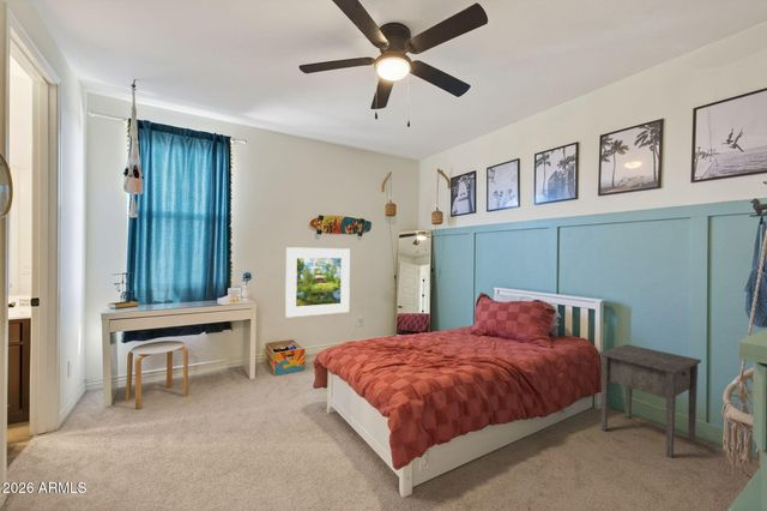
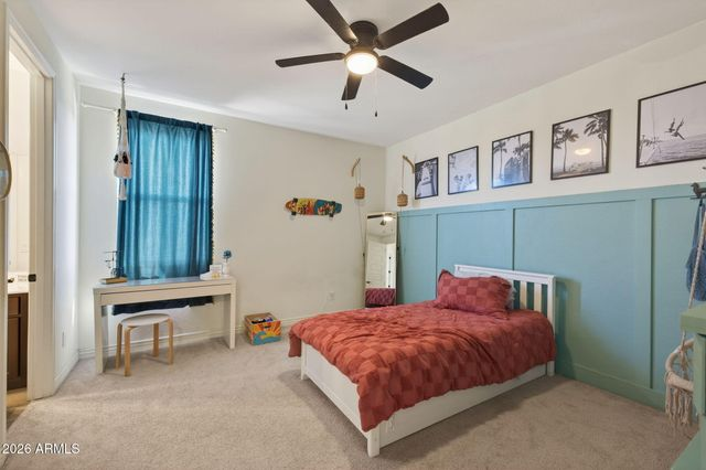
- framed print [284,246,351,319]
- nightstand [598,343,702,459]
